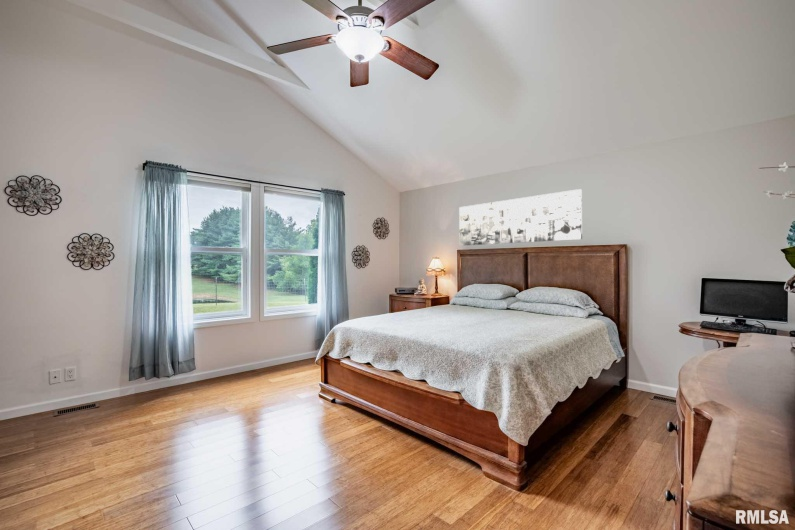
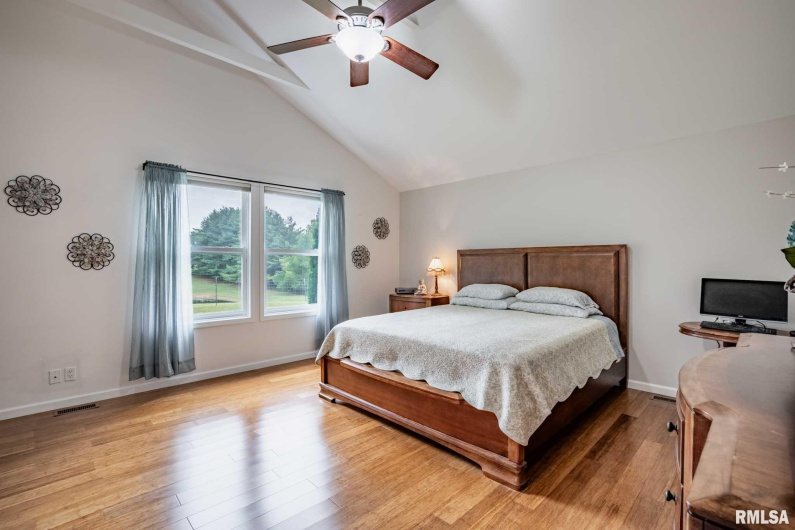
- wall art [458,188,583,247]
